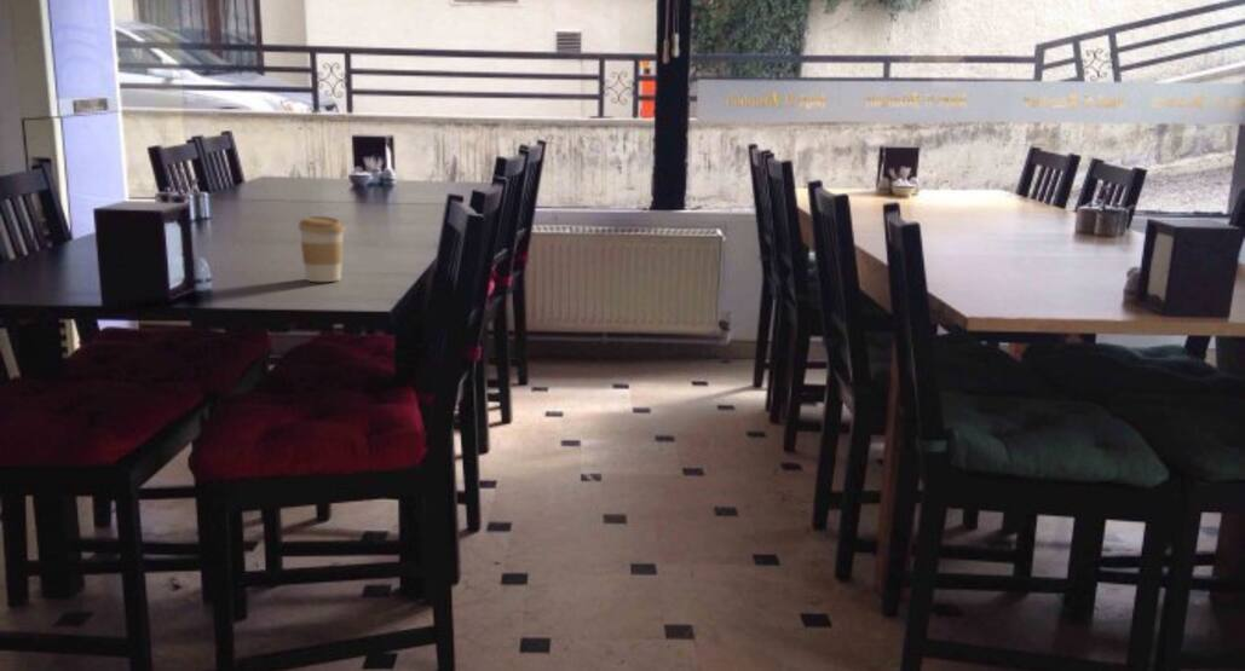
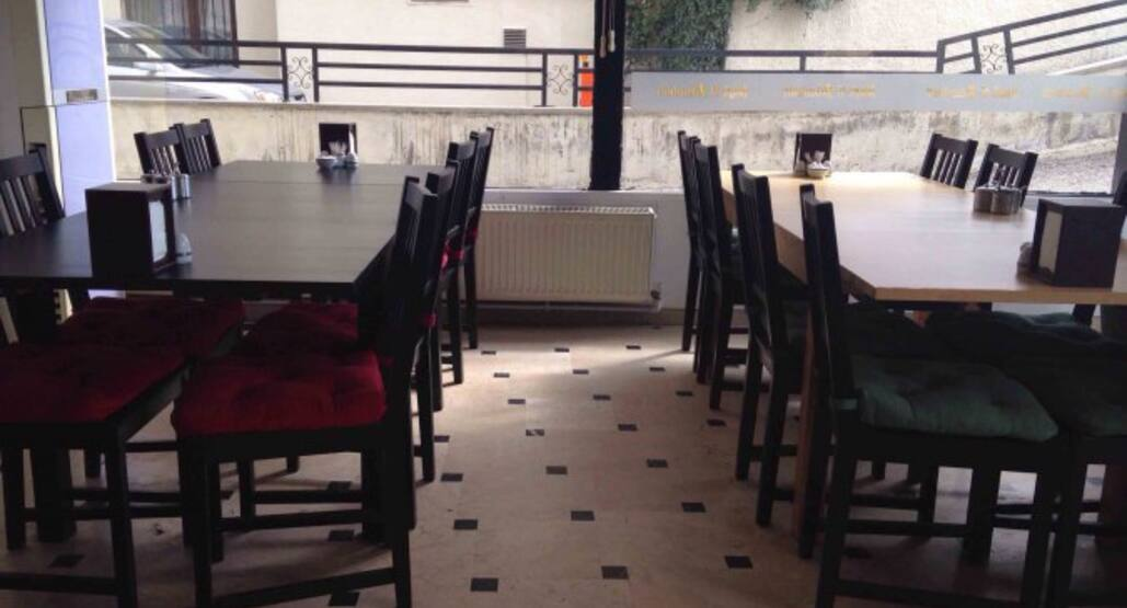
- coffee cup [298,215,346,283]
